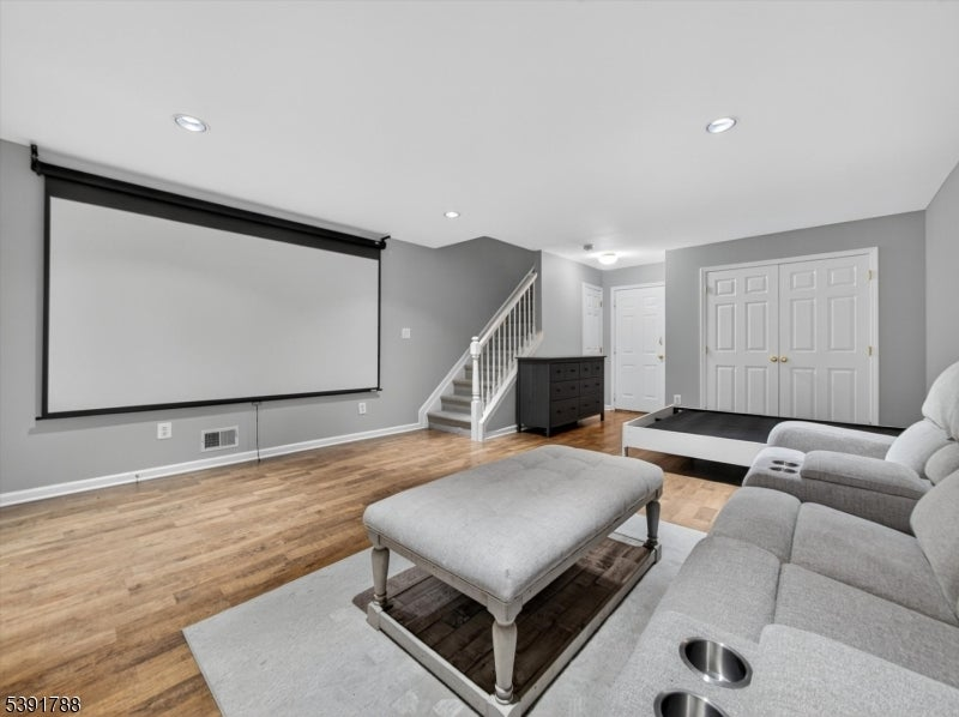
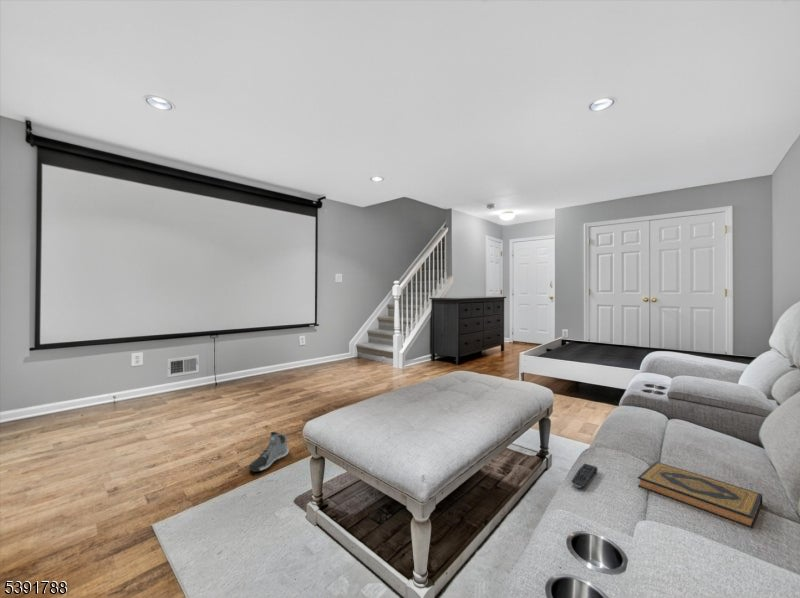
+ hardback book [637,461,763,530]
+ remote control [571,463,598,489]
+ sneaker [248,431,290,473]
